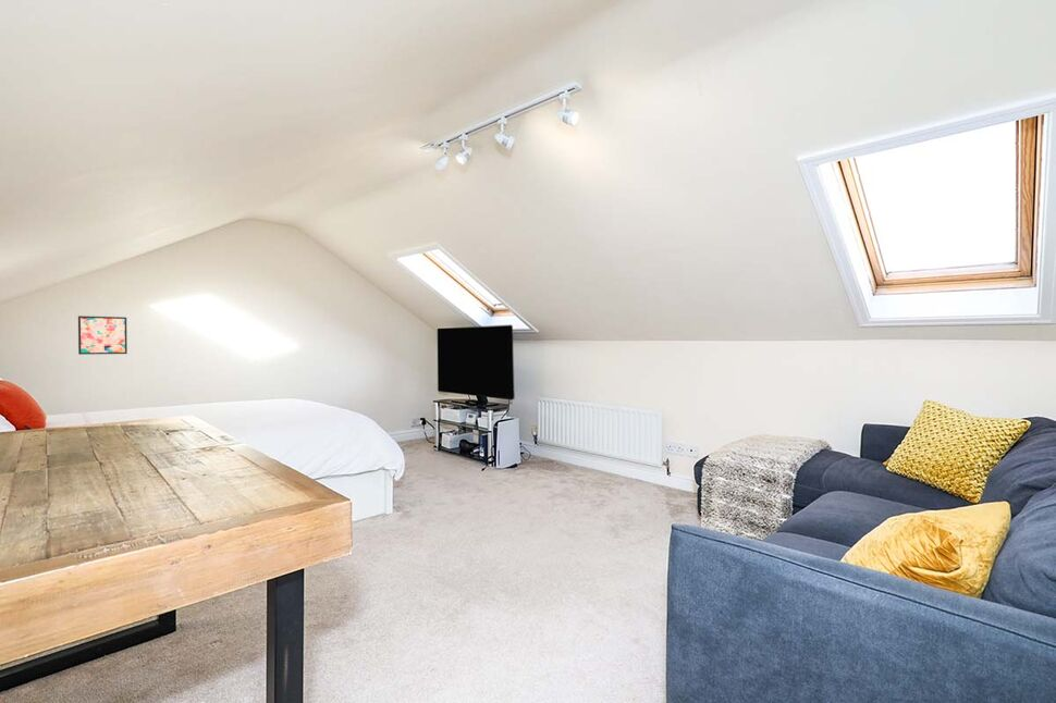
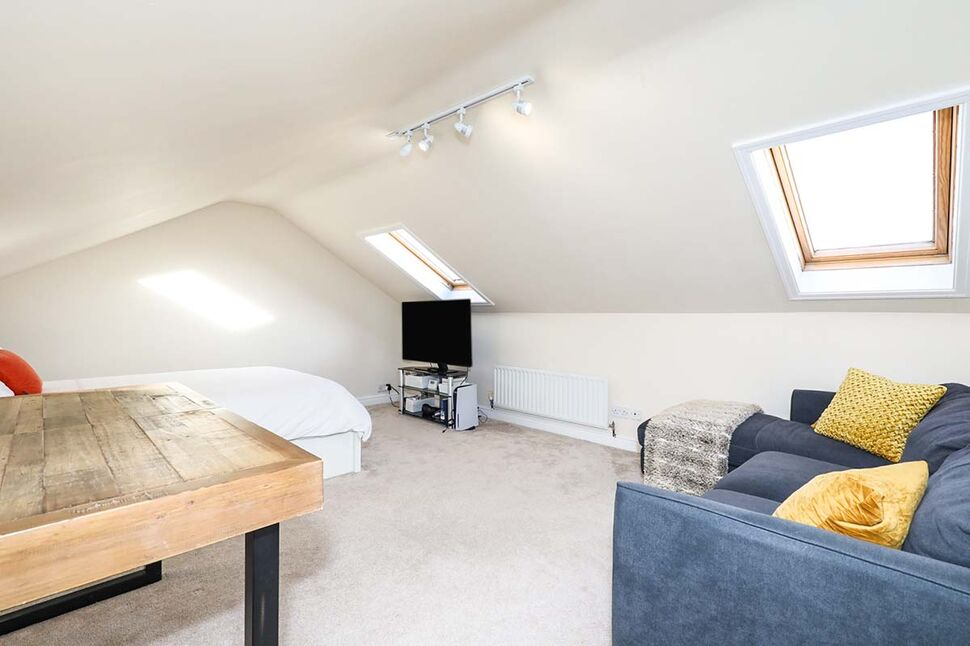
- wall art [77,314,128,356]
